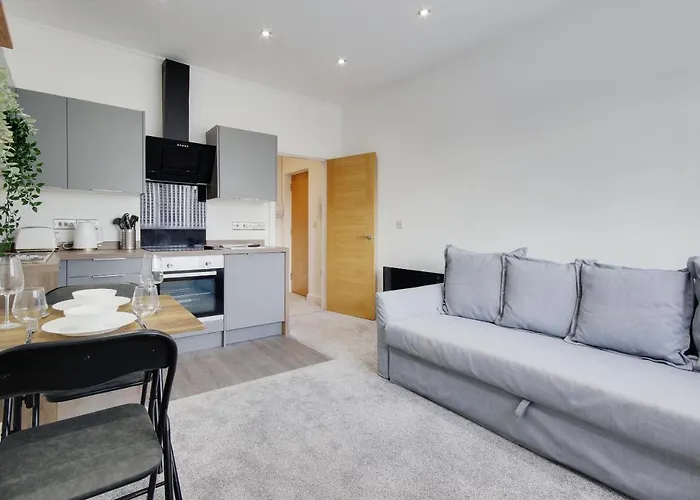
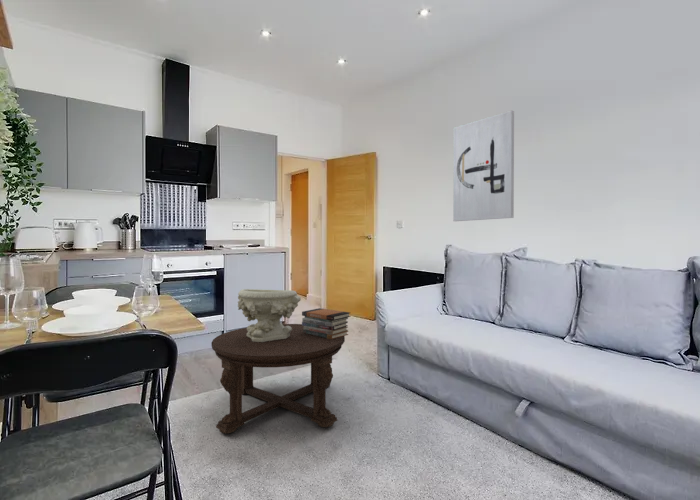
+ coffee table [210,323,346,435]
+ decorative bowl [237,288,302,342]
+ wall art [452,110,515,222]
+ book stack [301,307,352,339]
